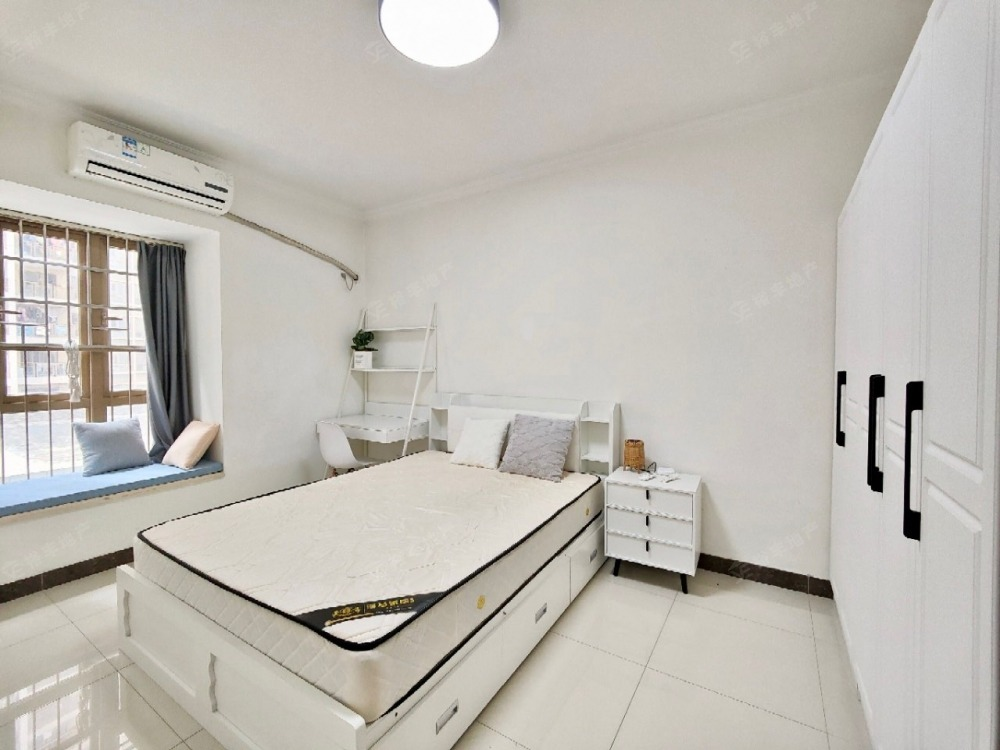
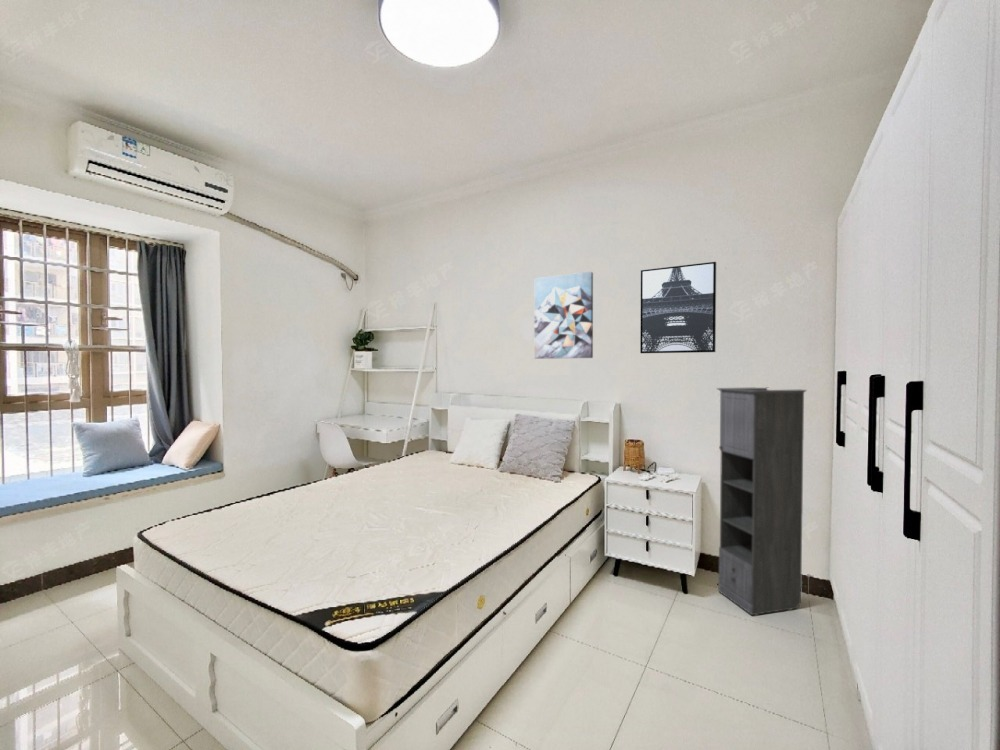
+ wall art [534,271,594,360]
+ wall art [639,261,717,354]
+ storage cabinet [716,387,808,616]
